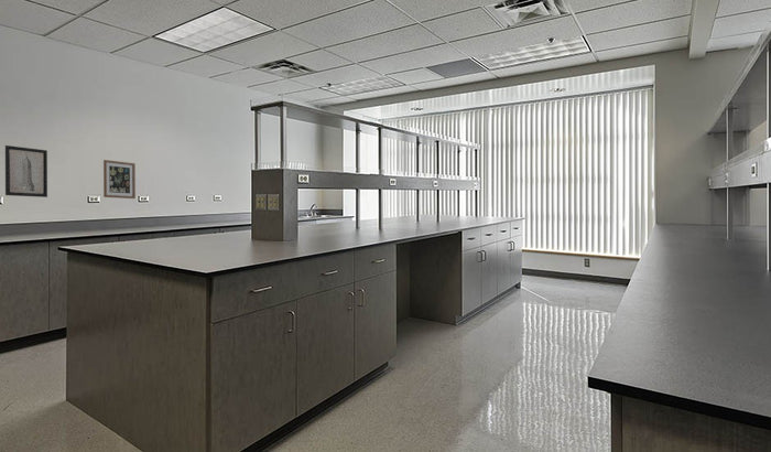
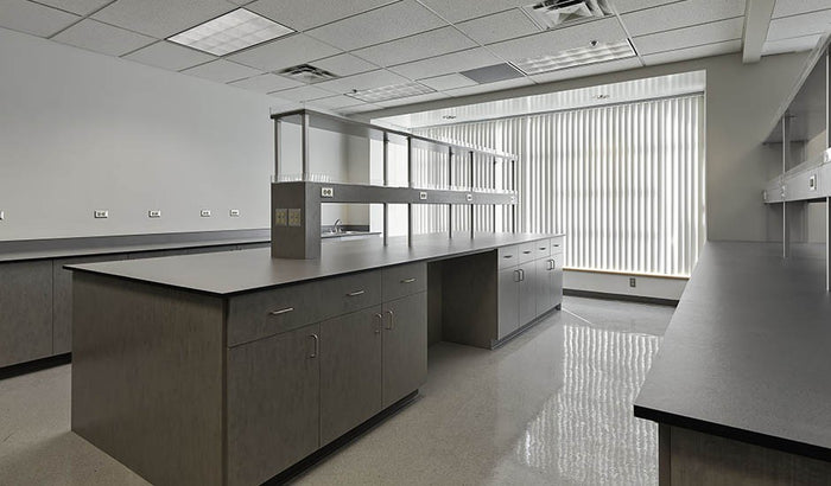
- wall art [102,159,137,200]
- wall art [4,144,48,198]
